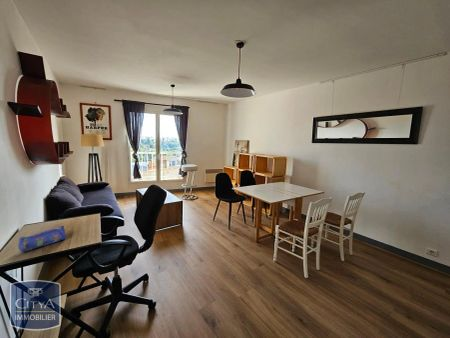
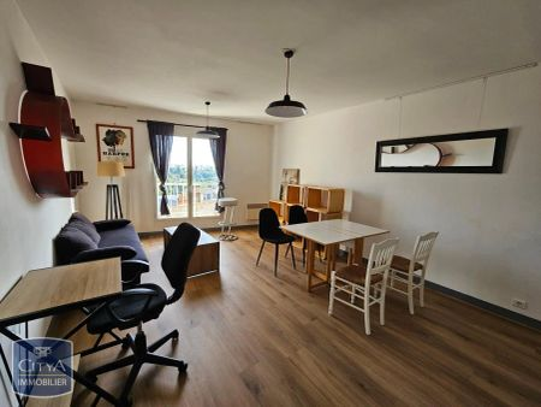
- pencil case [17,225,67,253]
